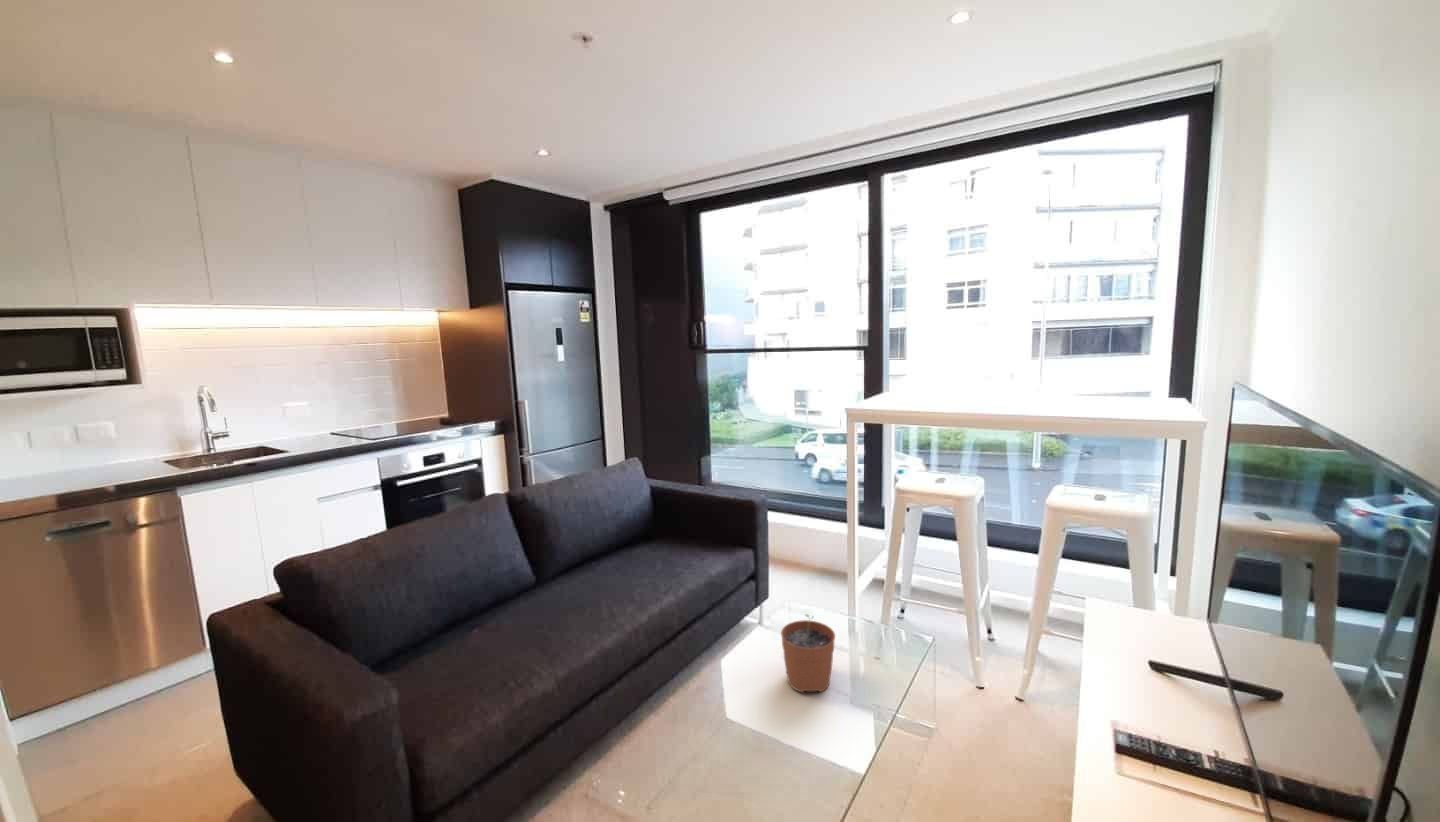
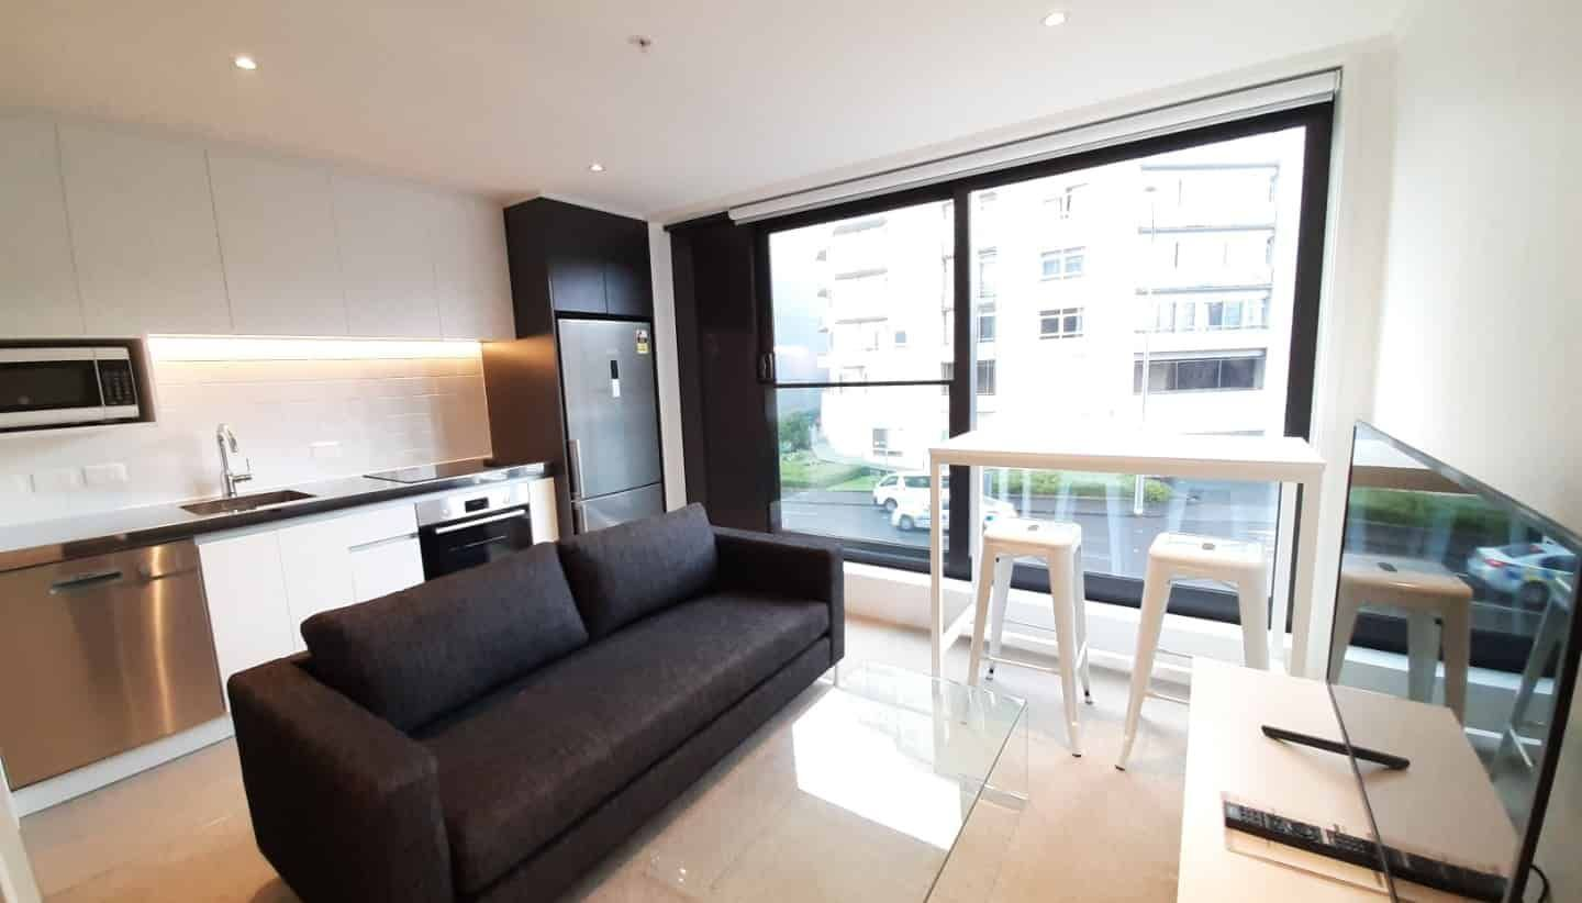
- plant pot [780,613,836,694]
